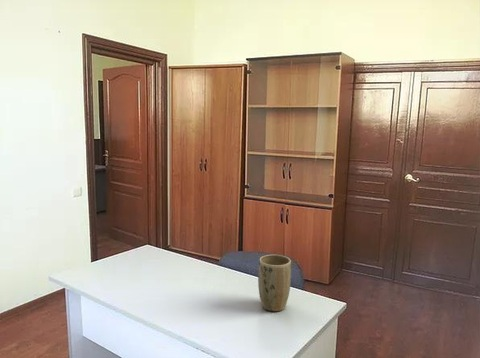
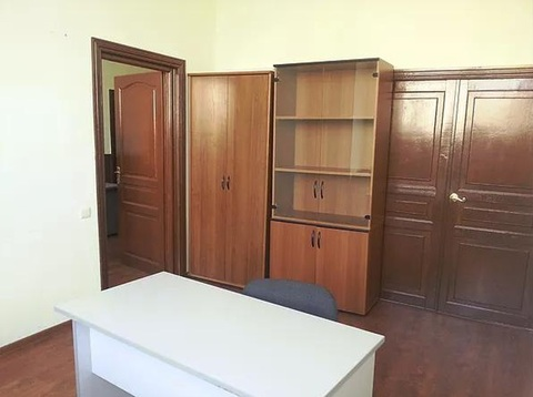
- plant pot [257,254,292,312]
